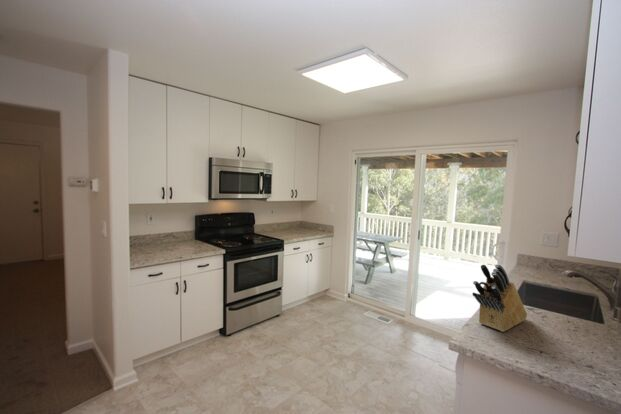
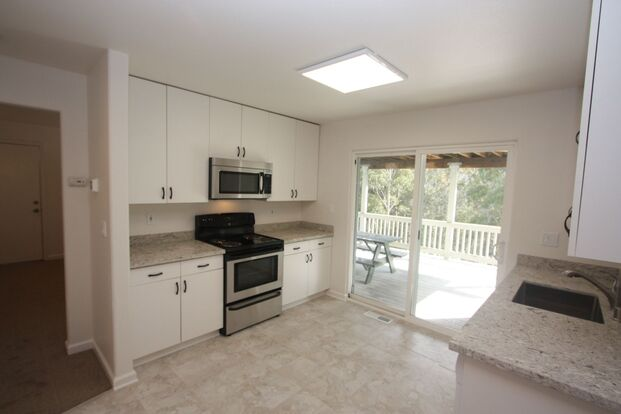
- knife block [471,263,528,333]
